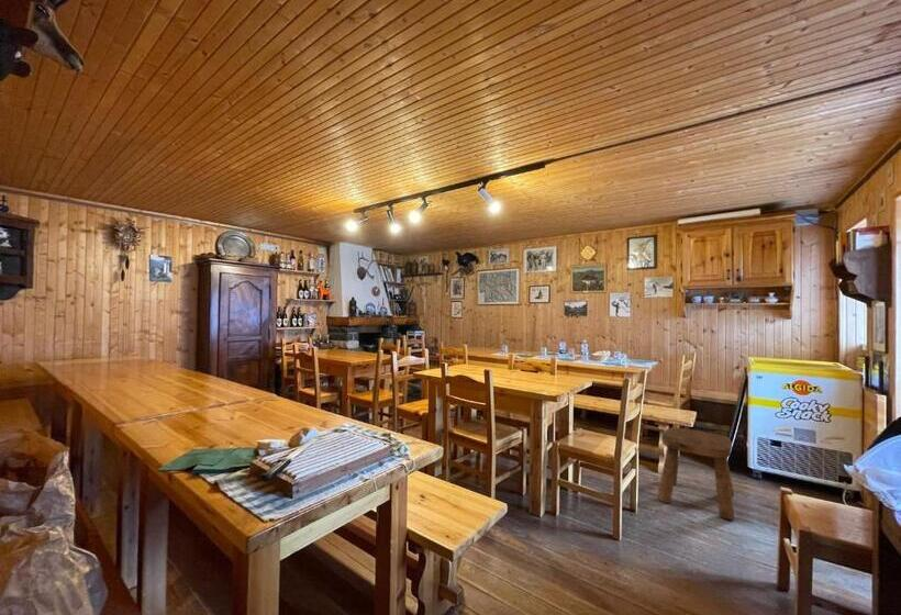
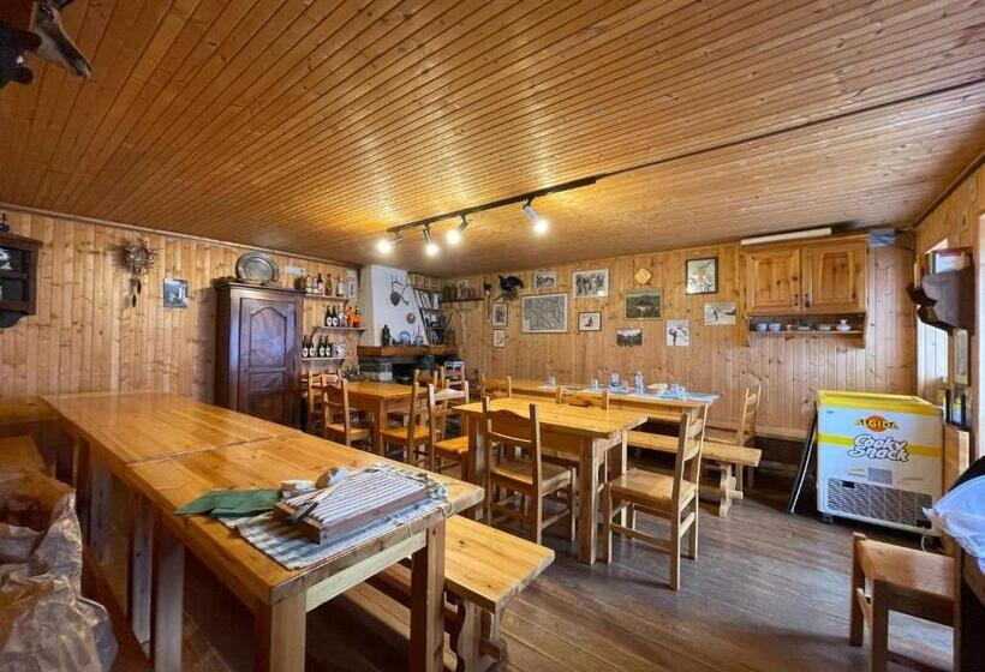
- stool [656,426,736,521]
